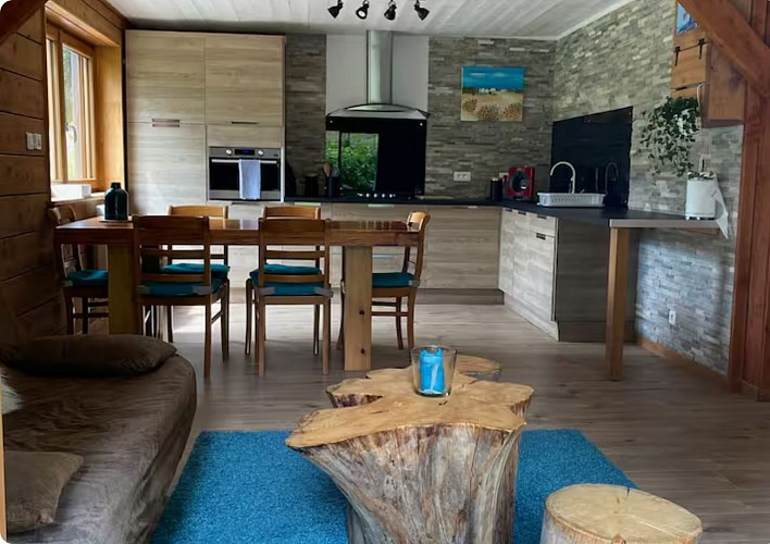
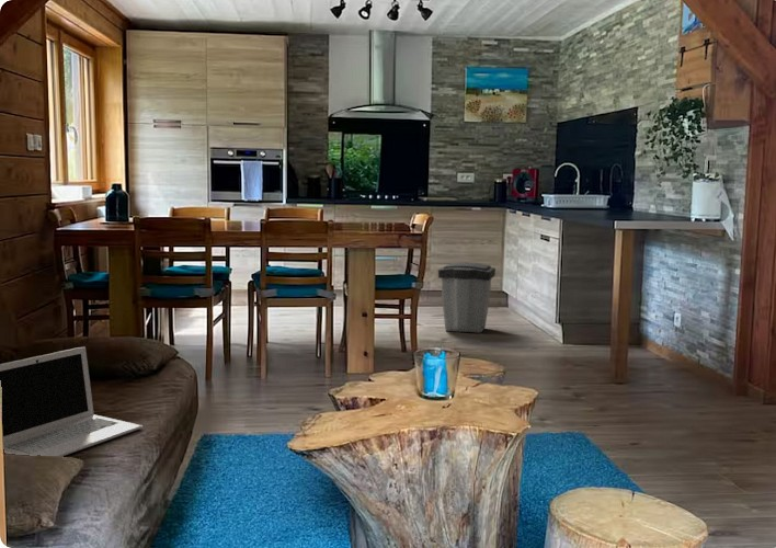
+ laptop [0,345,144,457]
+ trash can [437,261,497,334]
